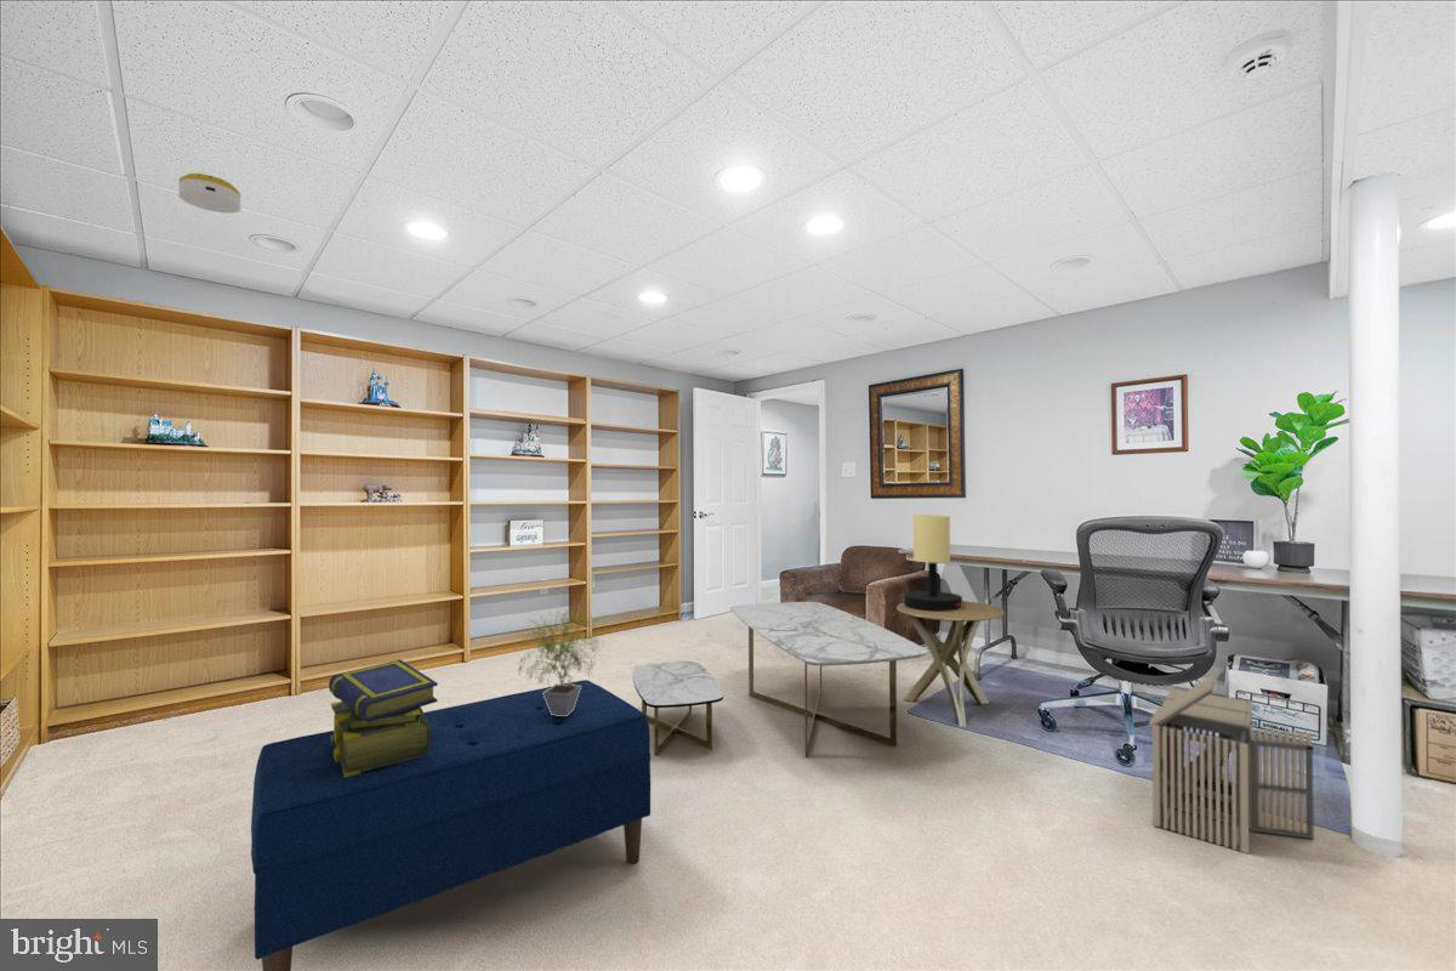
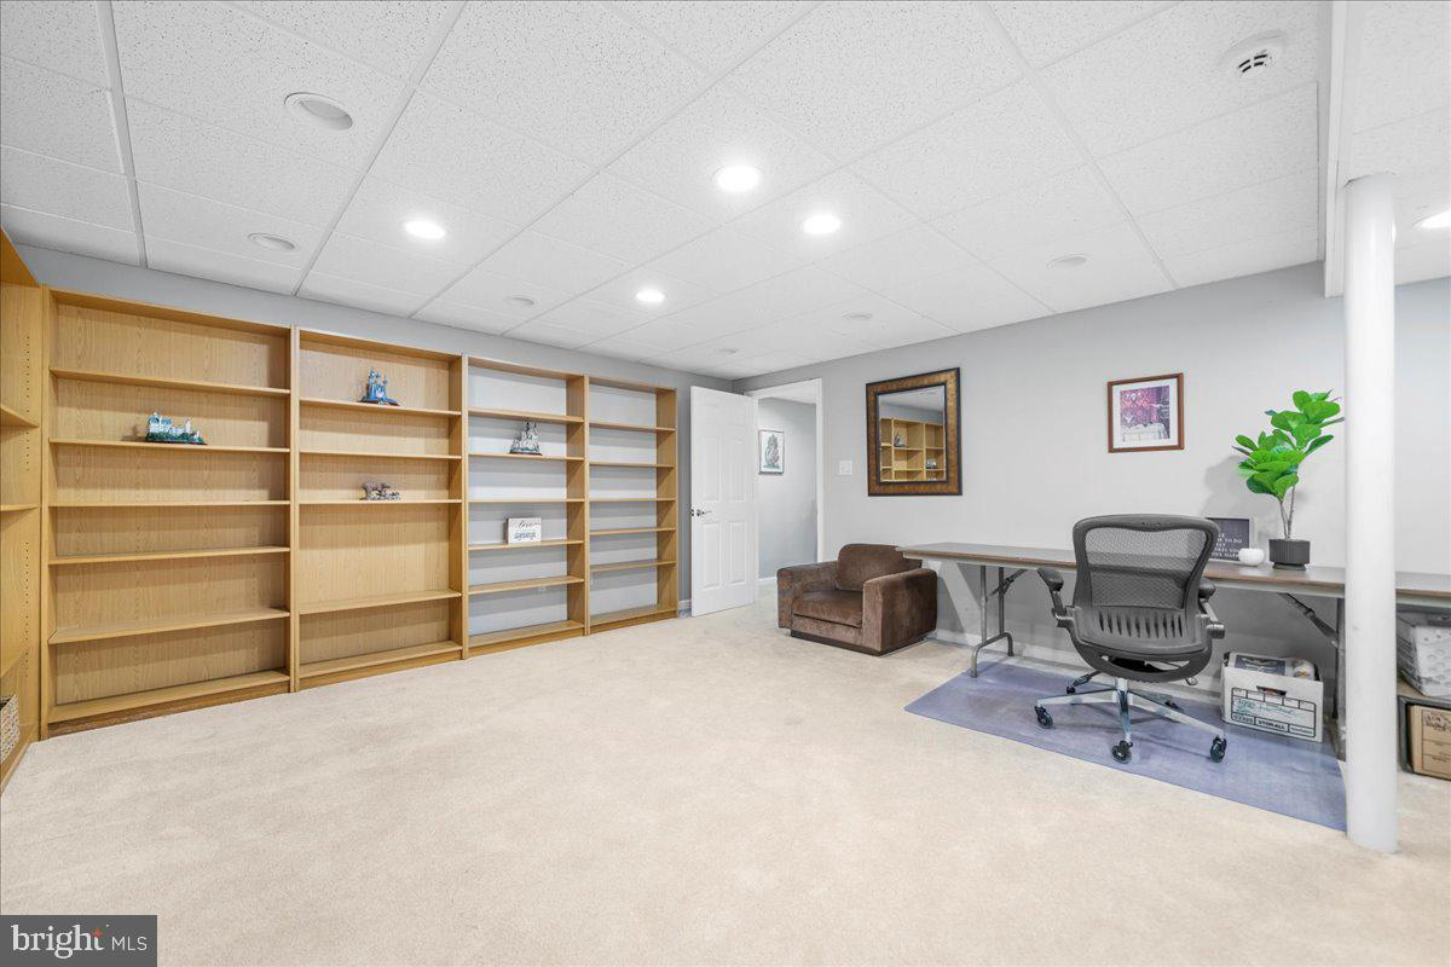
- table lamp [903,513,963,612]
- smoke detector [178,172,241,215]
- side table [895,600,1006,728]
- stack of books [328,659,439,777]
- bench [250,678,653,971]
- potted plant [510,602,608,716]
- coffee table [631,601,929,759]
- storage bin [1148,674,1315,856]
